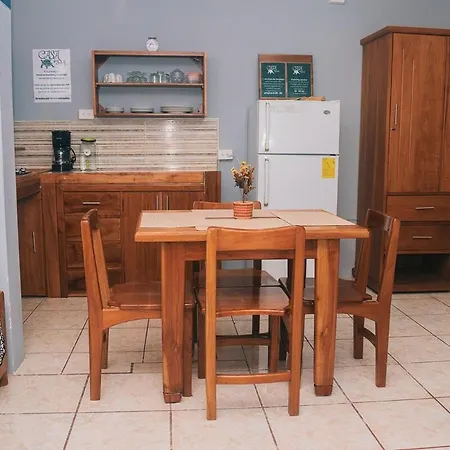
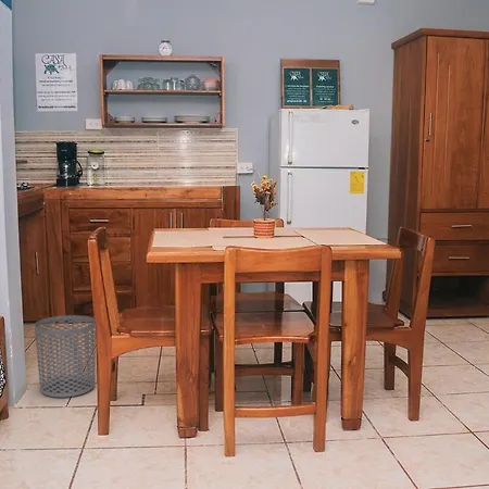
+ waste bin [34,314,97,399]
